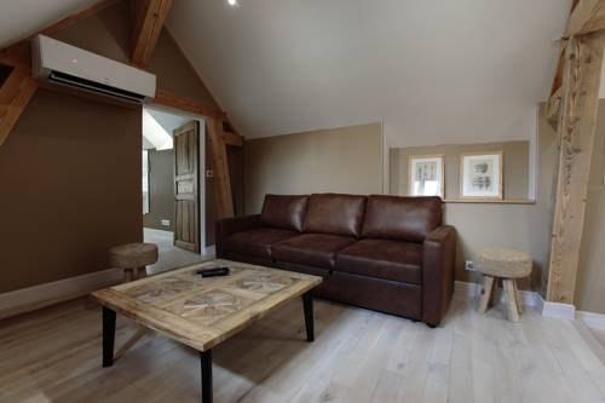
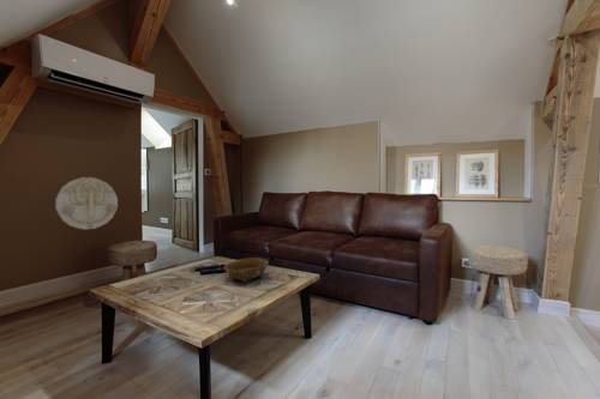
+ decorative bowl [223,256,270,282]
+ wall decoration [54,176,119,231]
